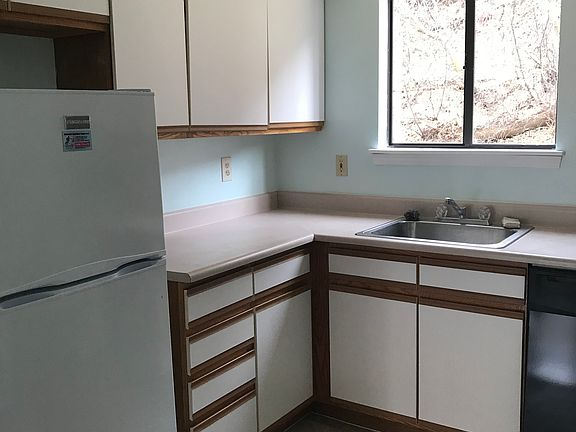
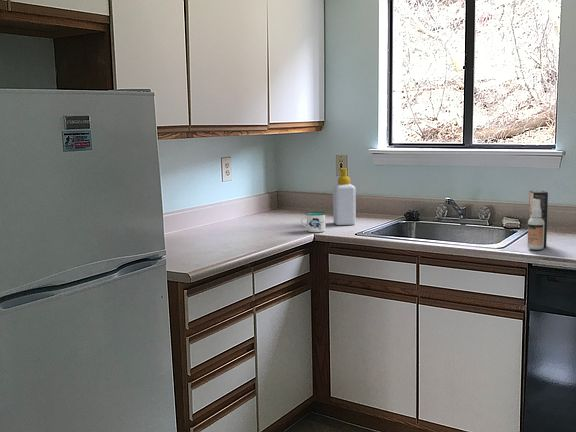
+ soap bottle [332,167,357,226]
+ spray bottle [526,190,549,251]
+ mug [300,211,327,233]
